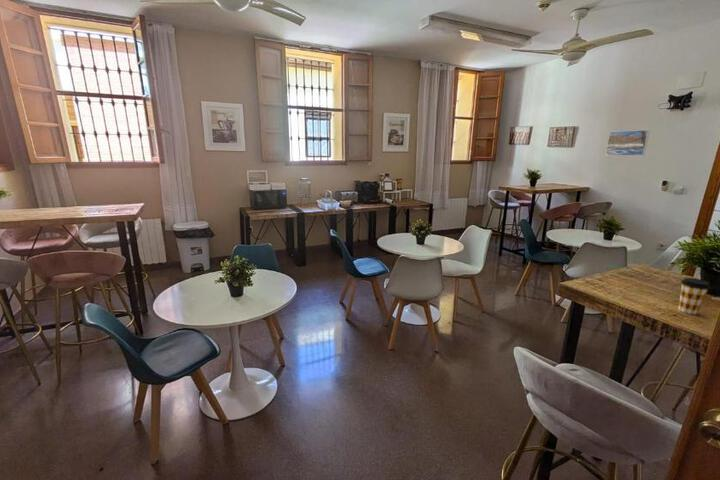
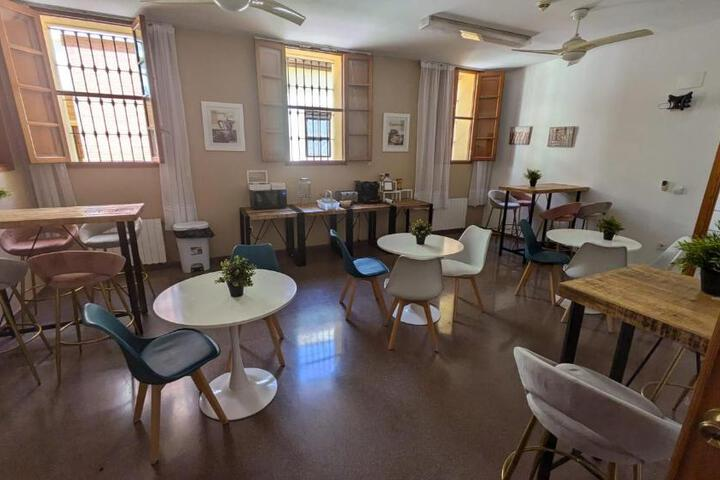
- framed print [604,129,651,157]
- coffee cup [677,277,712,315]
